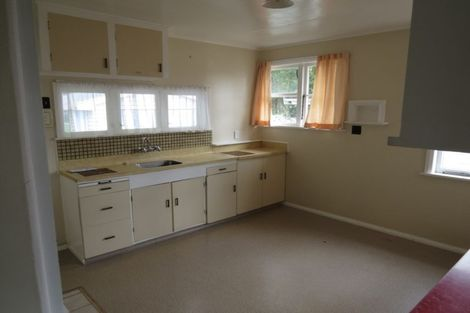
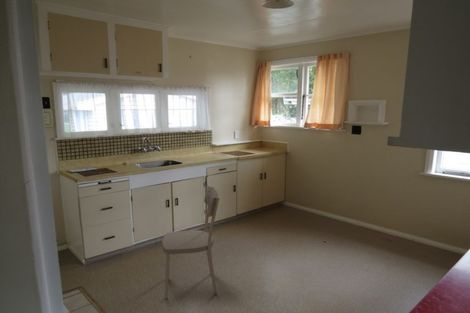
+ dining chair [161,185,220,300]
